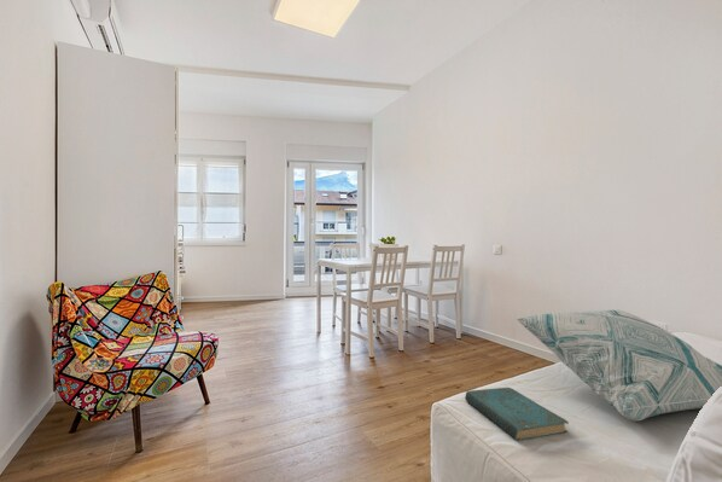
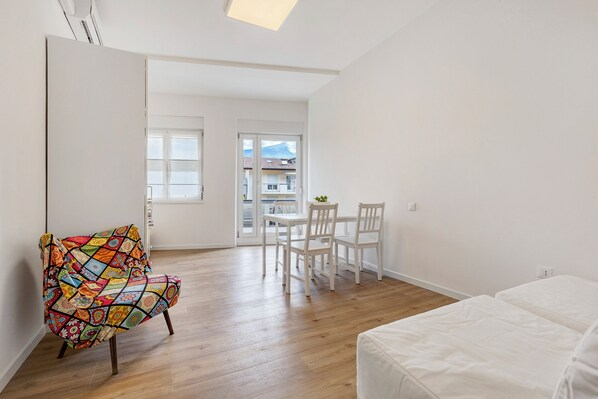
- decorative pillow [516,309,722,422]
- book [464,387,570,442]
